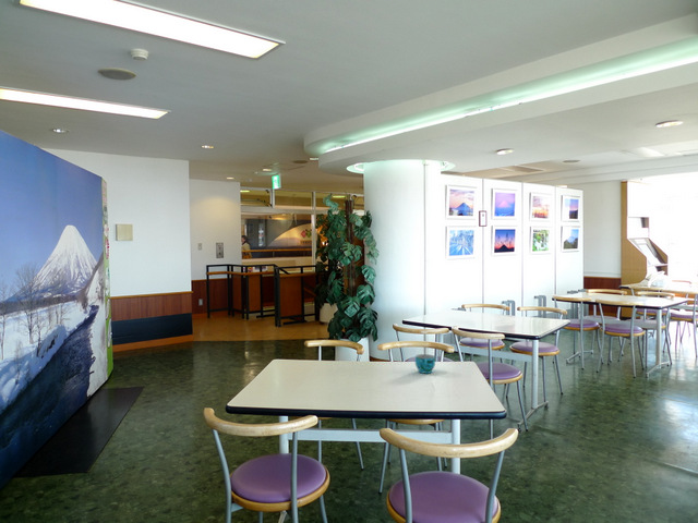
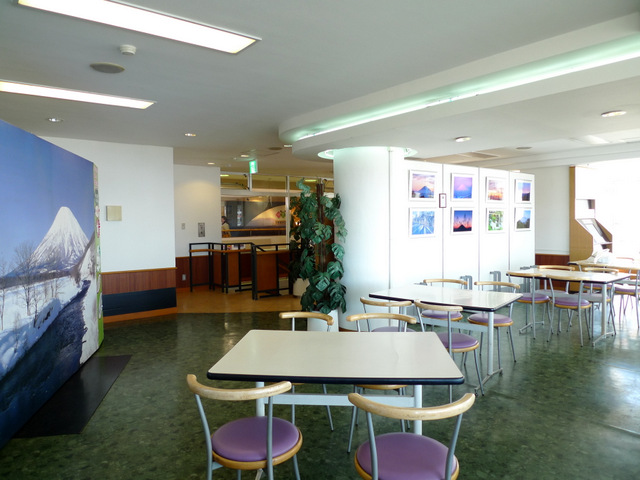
- cup [414,353,436,375]
